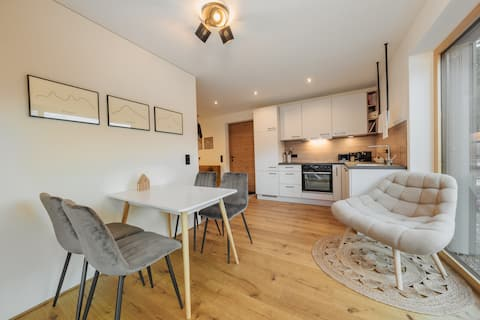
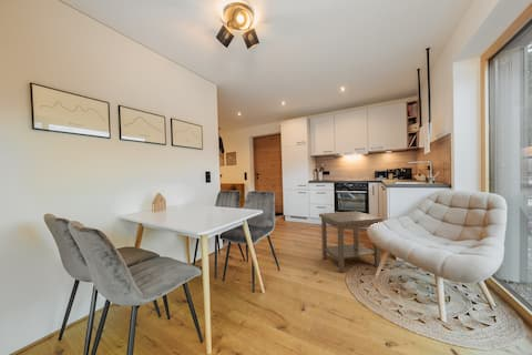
+ side table [318,210,383,274]
